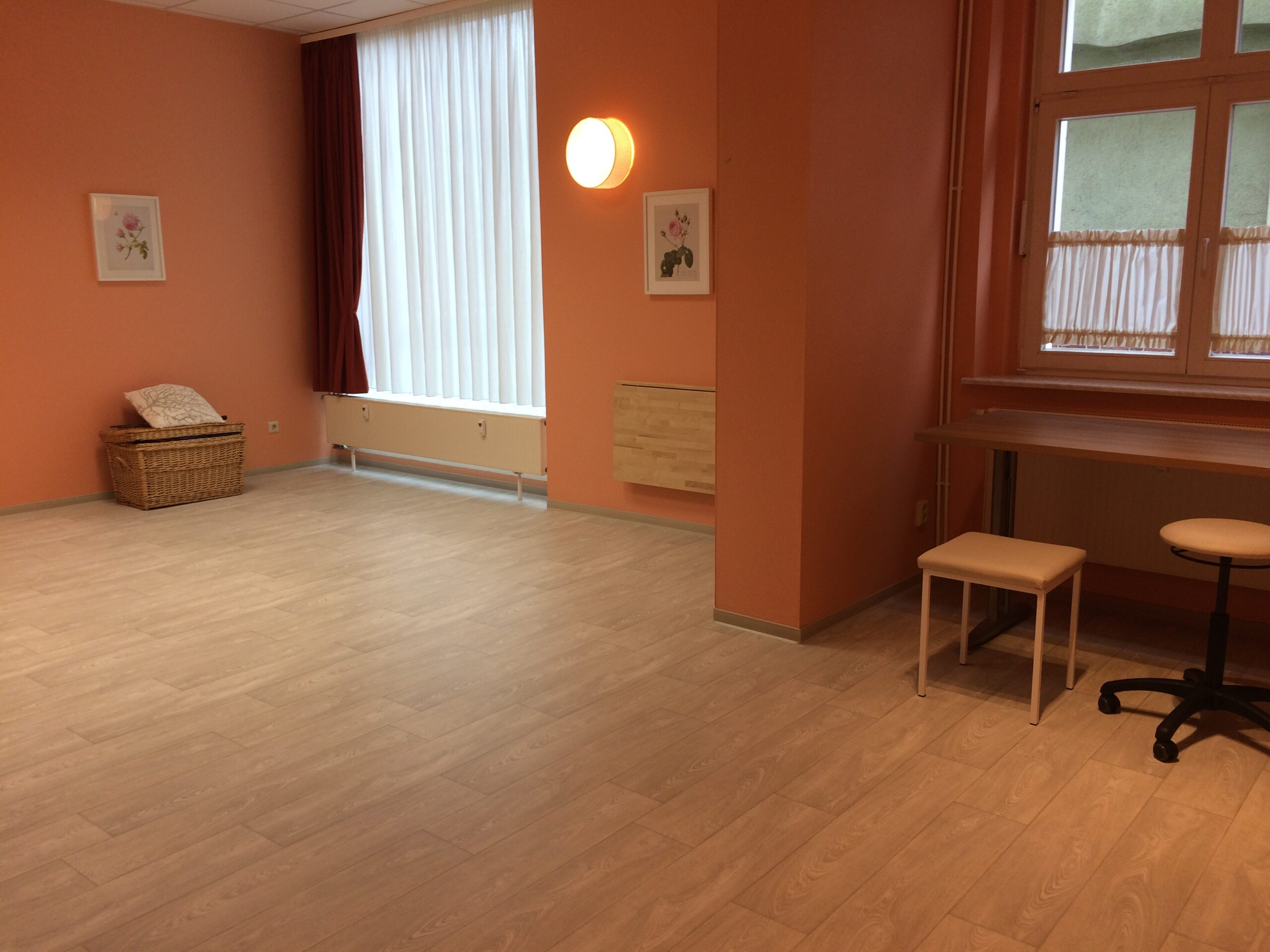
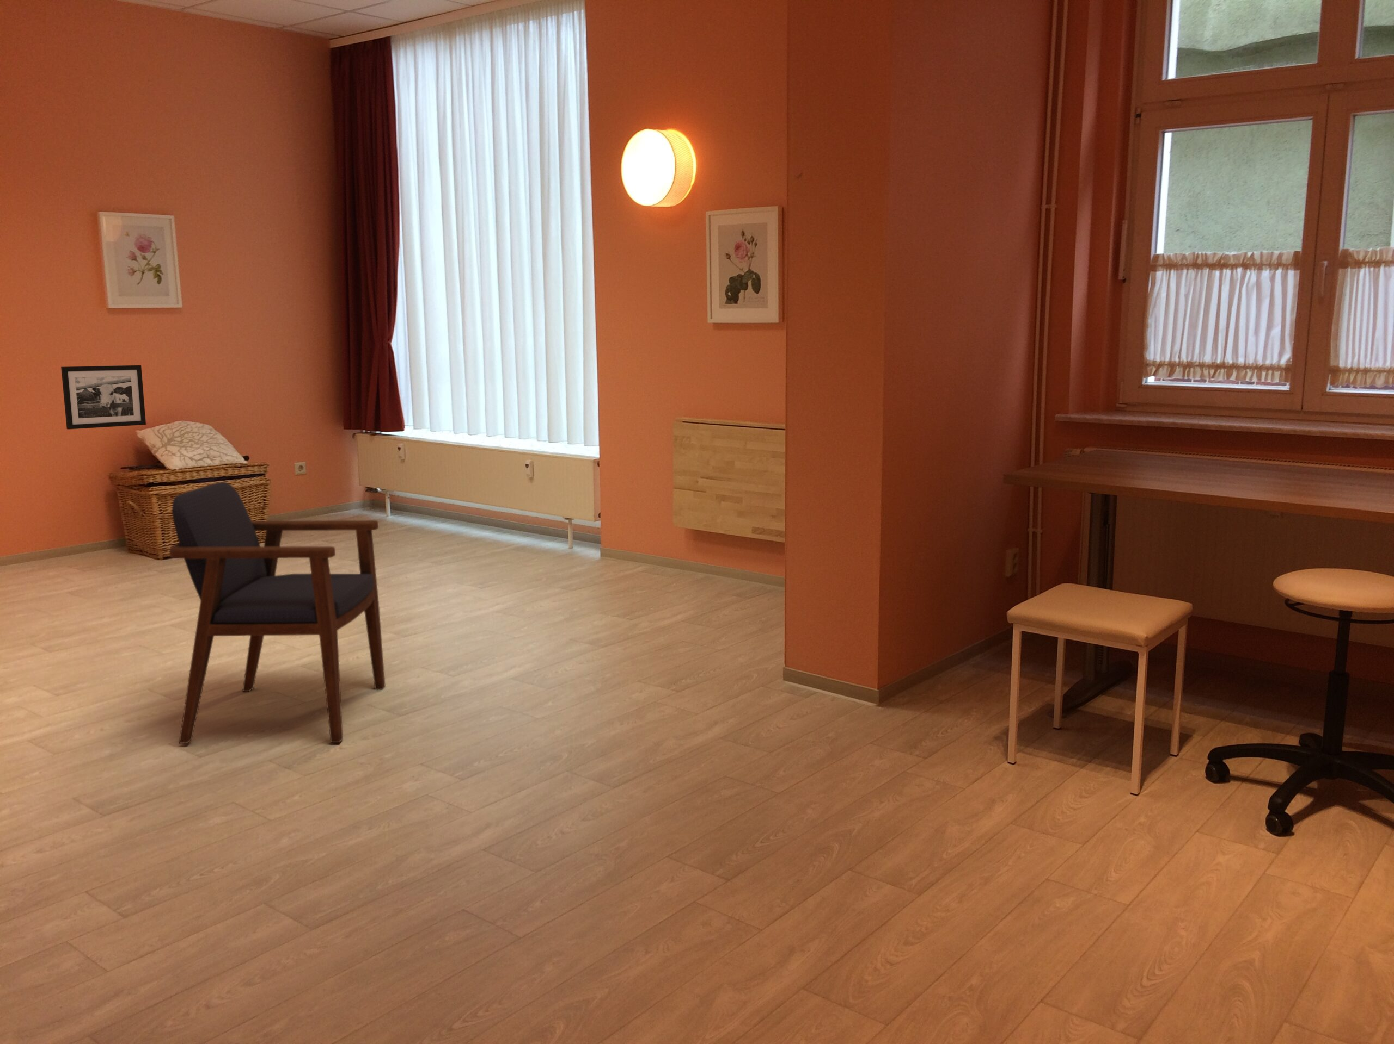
+ armchair [169,481,386,744]
+ picture frame [60,365,146,430]
